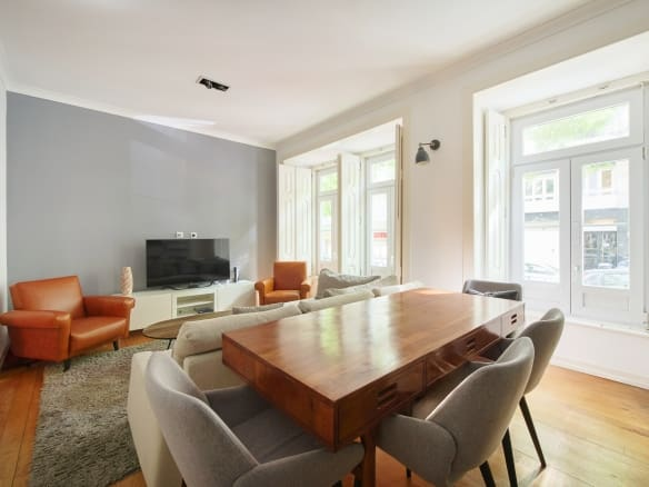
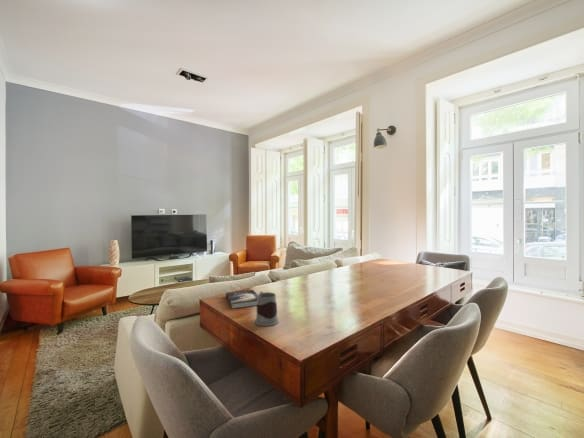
+ book [225,289,258,309]
+ mug [254,291,279,327]
